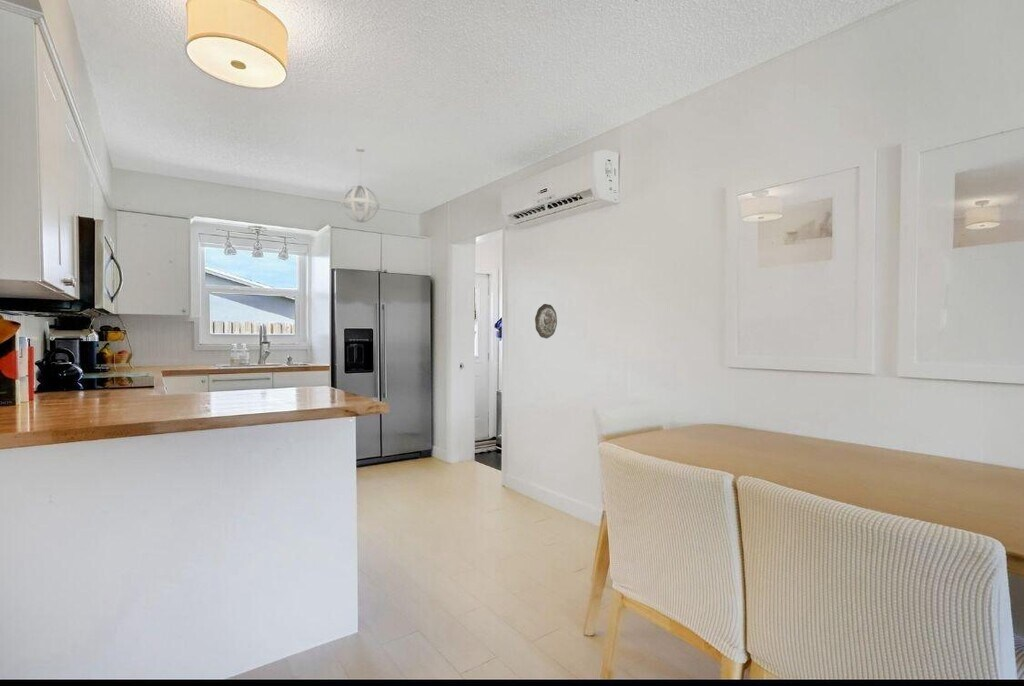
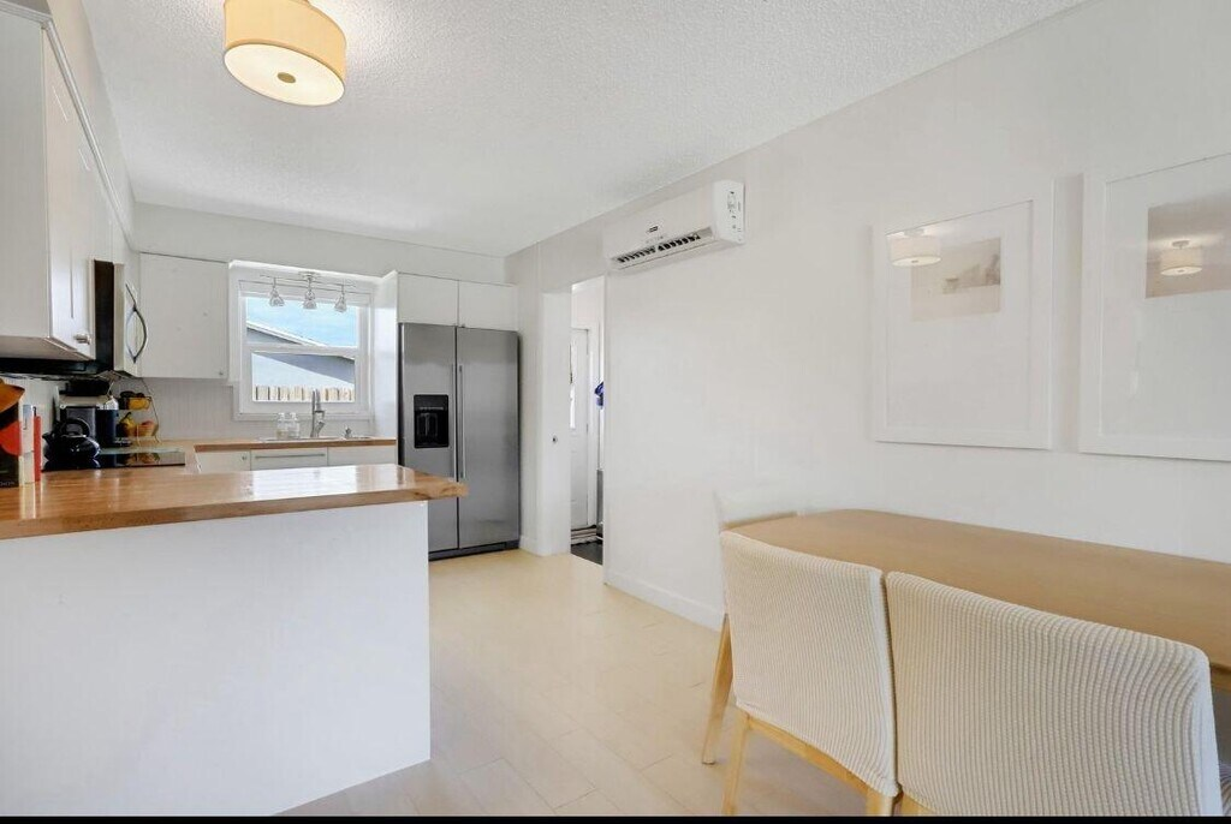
- decorative plate [534,303,558,340]
- pendant light [341,146,380,224]
